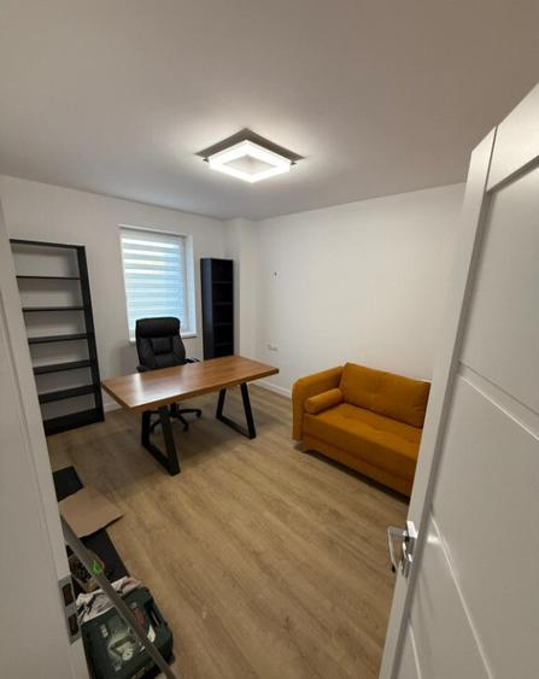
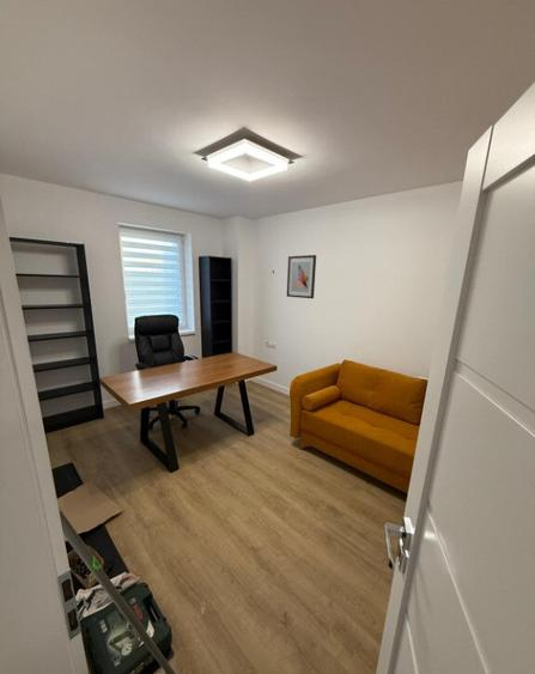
+ wall art [286,254,317,299]
